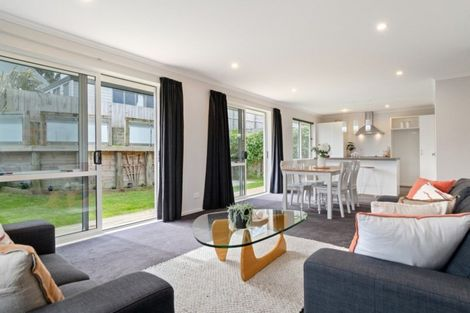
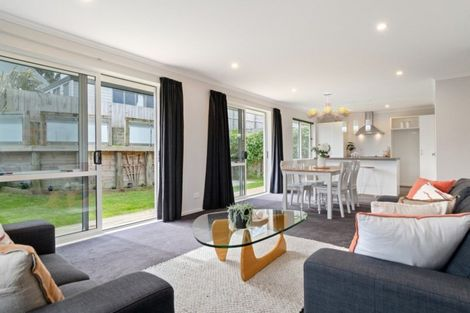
+ chandelier [306,91,350,122]
